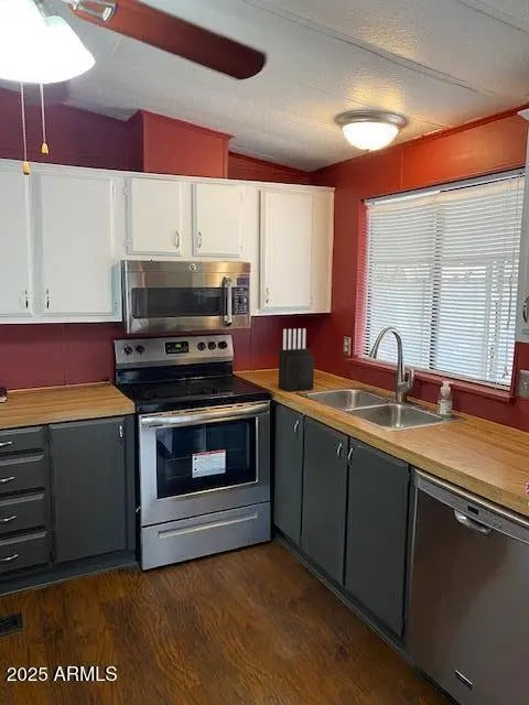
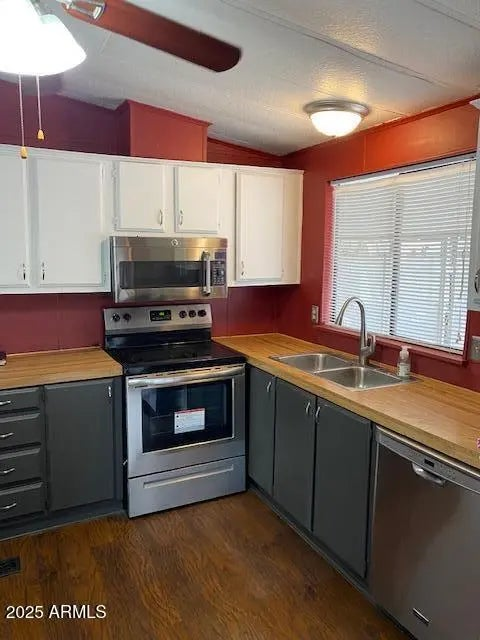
- knife block [278,327,315,392]
